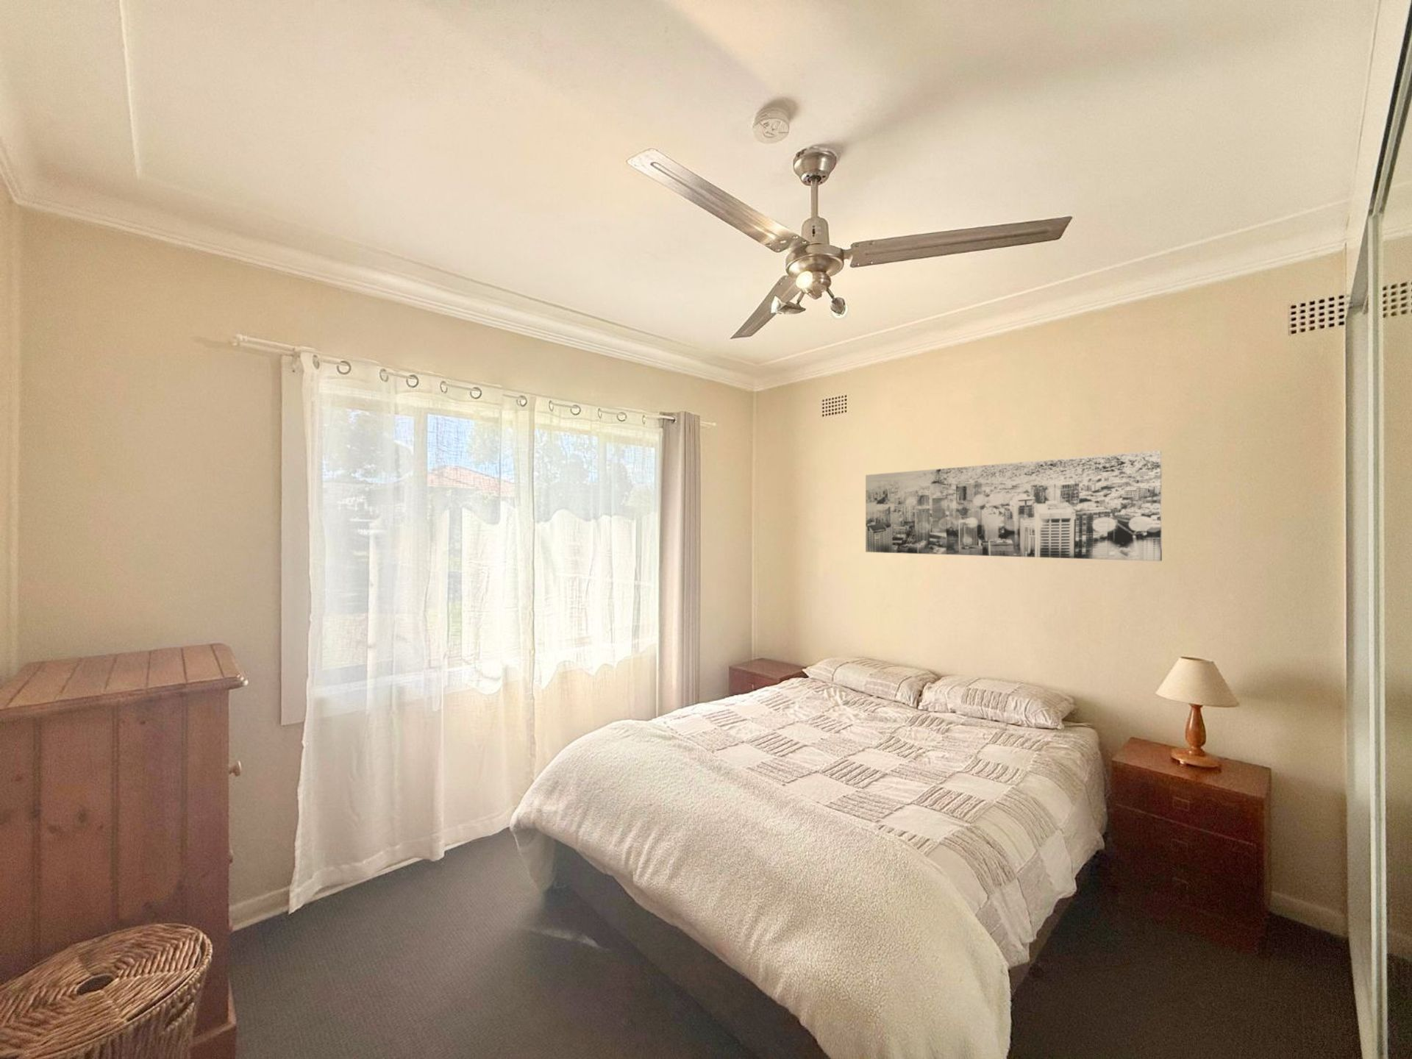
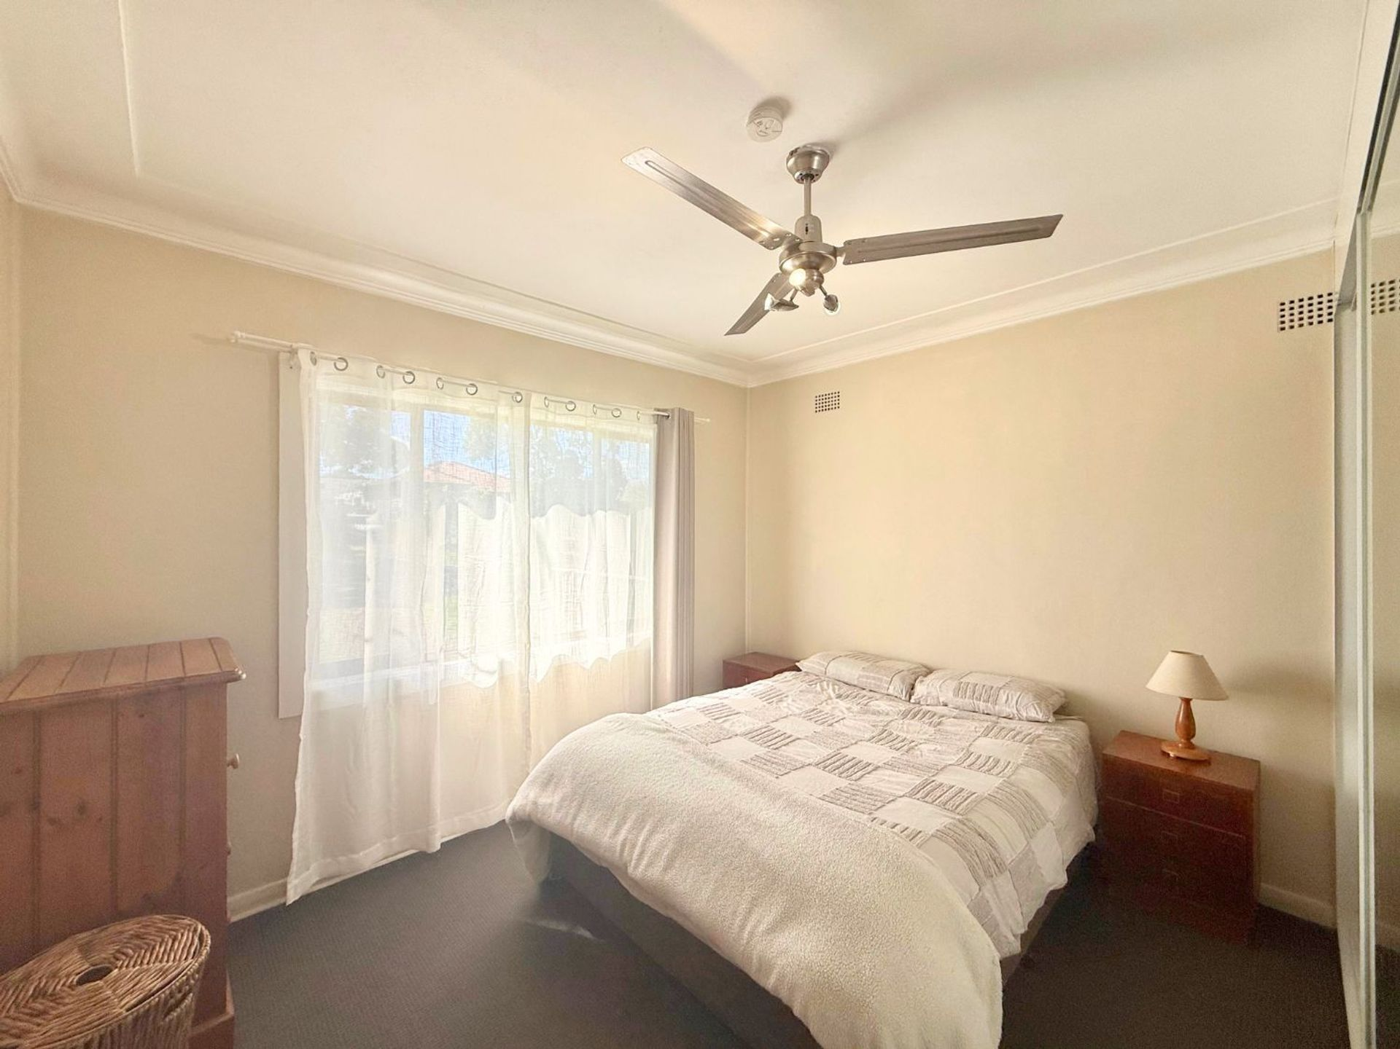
- wall art [865,451,1163,562]
